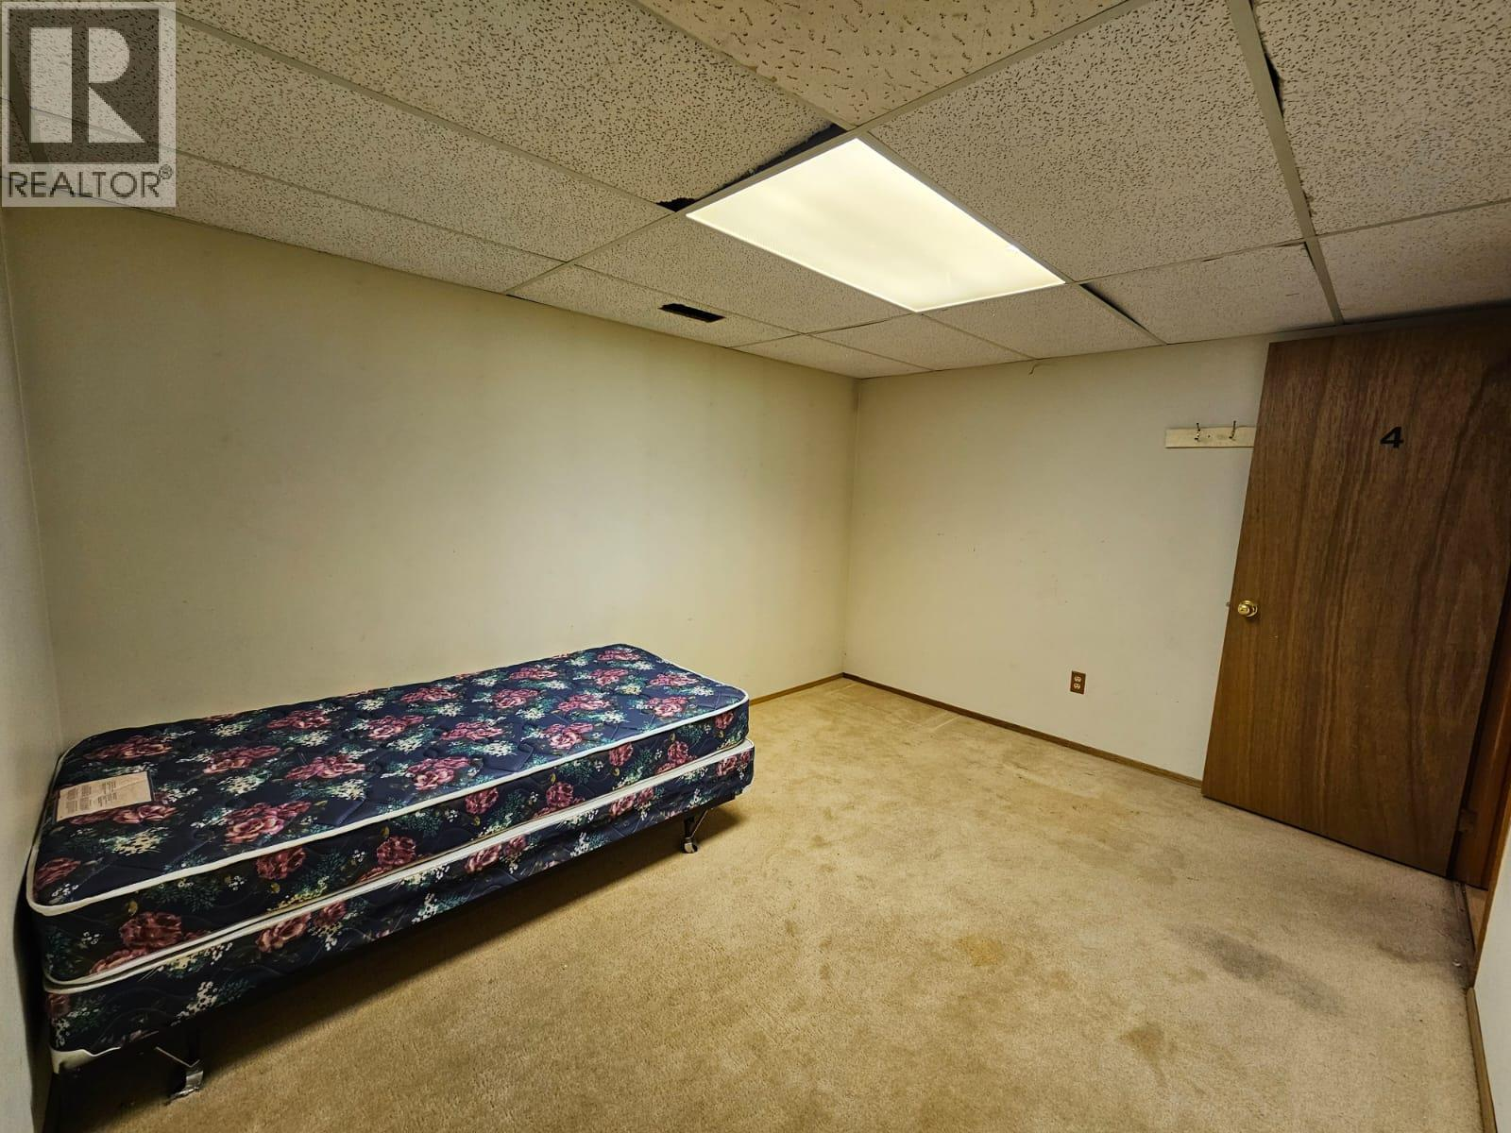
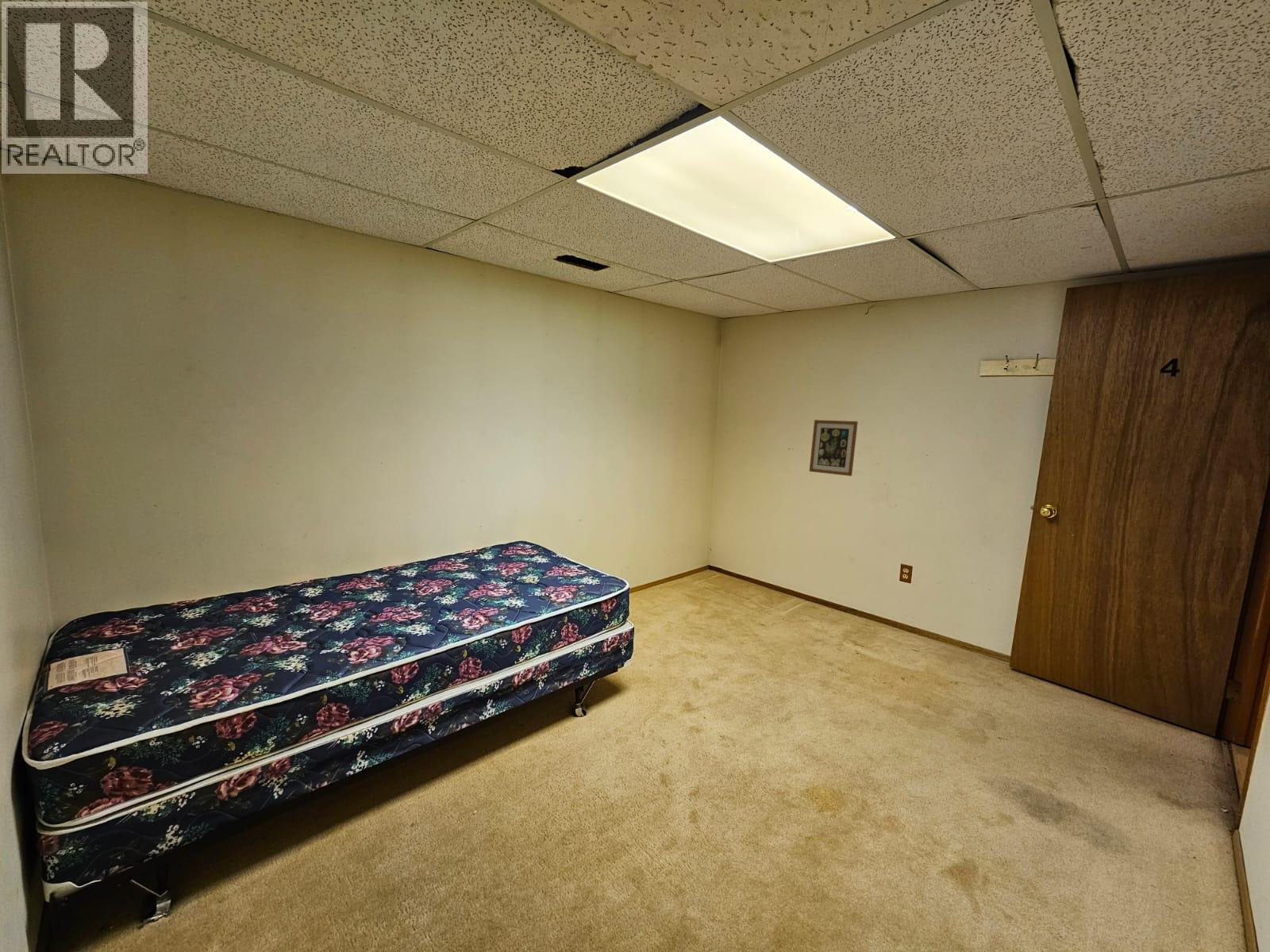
+ wall art [809,419,859,477]
